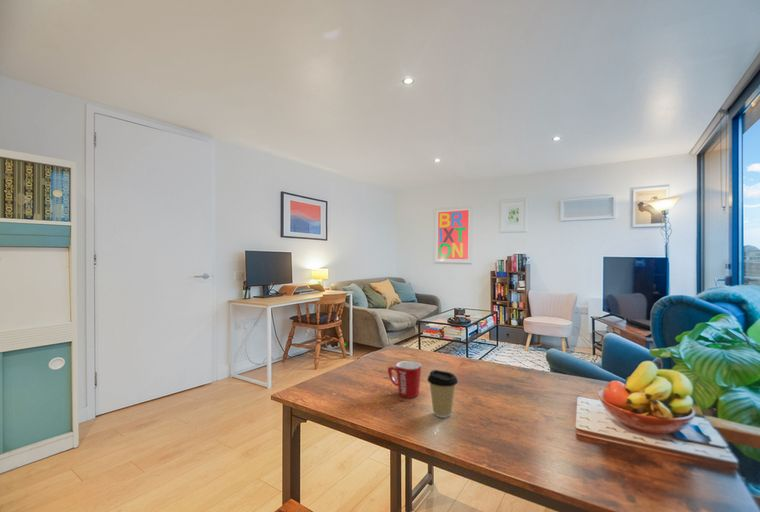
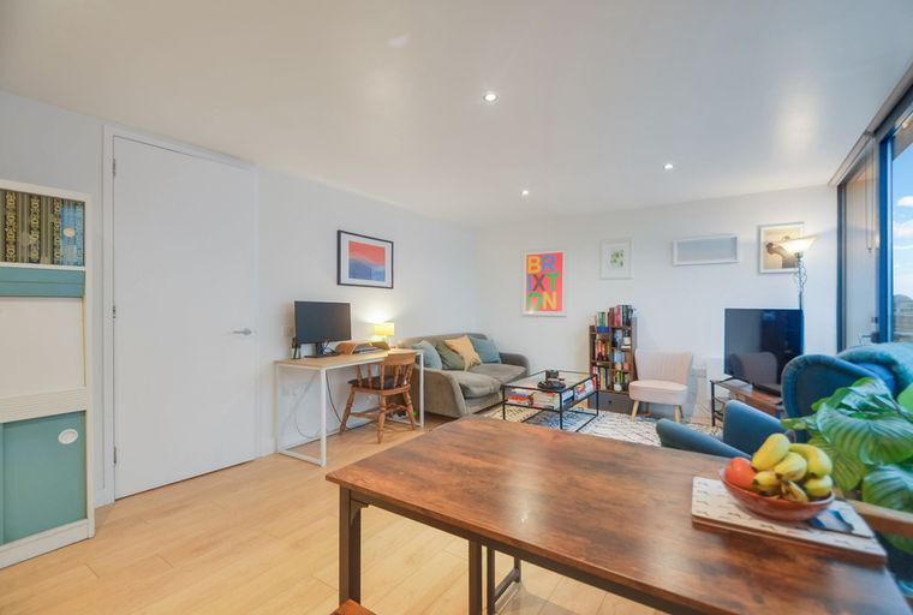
- coffee cup [426,369,459,419]
- mug [387,360,422,399]
